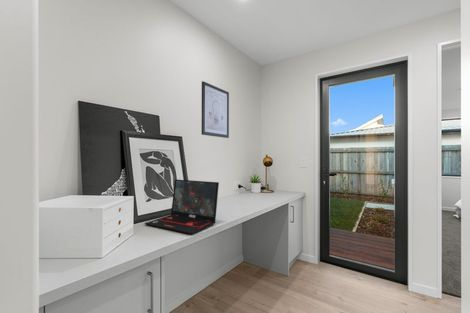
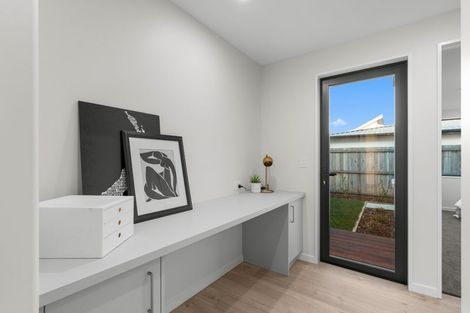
- wall art [201,80,230,139]
- laptop [143,178,220,235]
